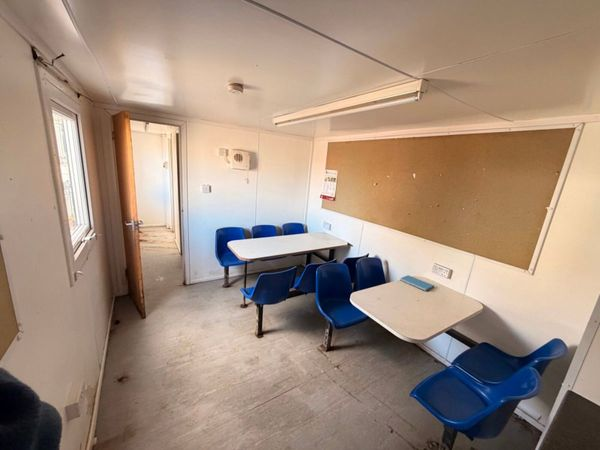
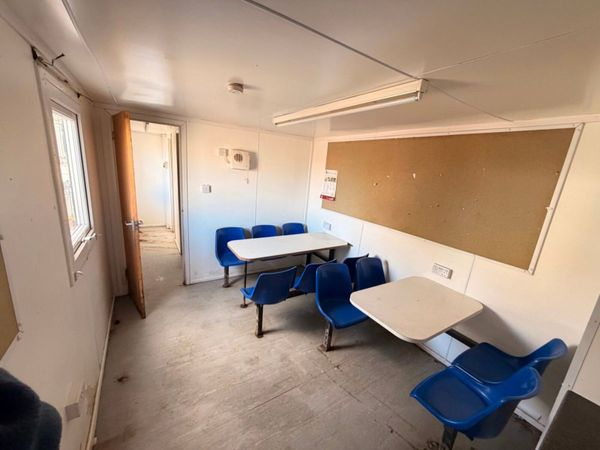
- book [400,274,435,292]
